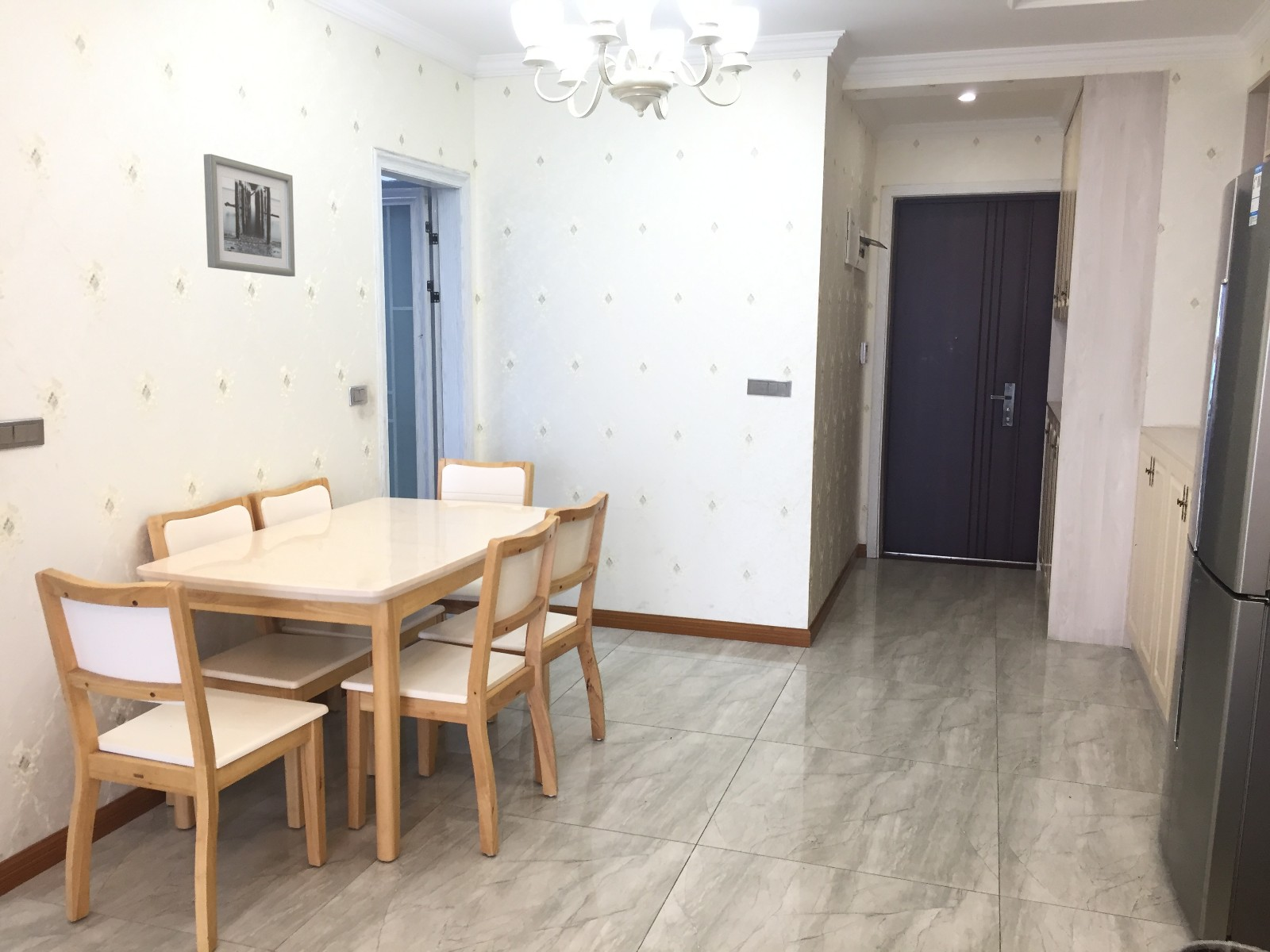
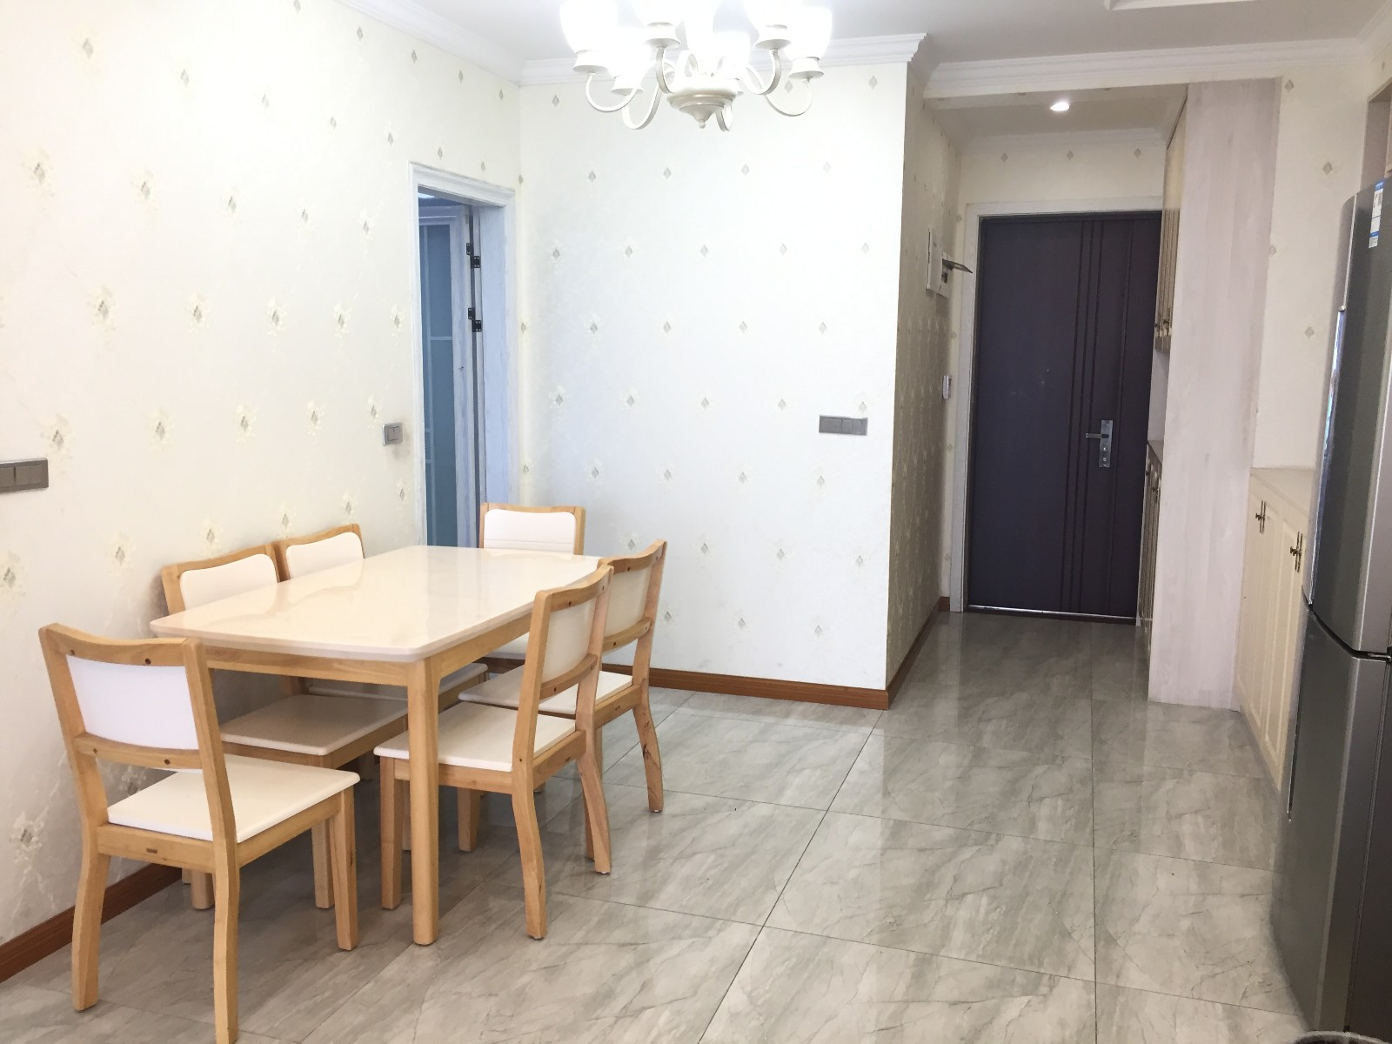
- wall art [203,153,296,278]
